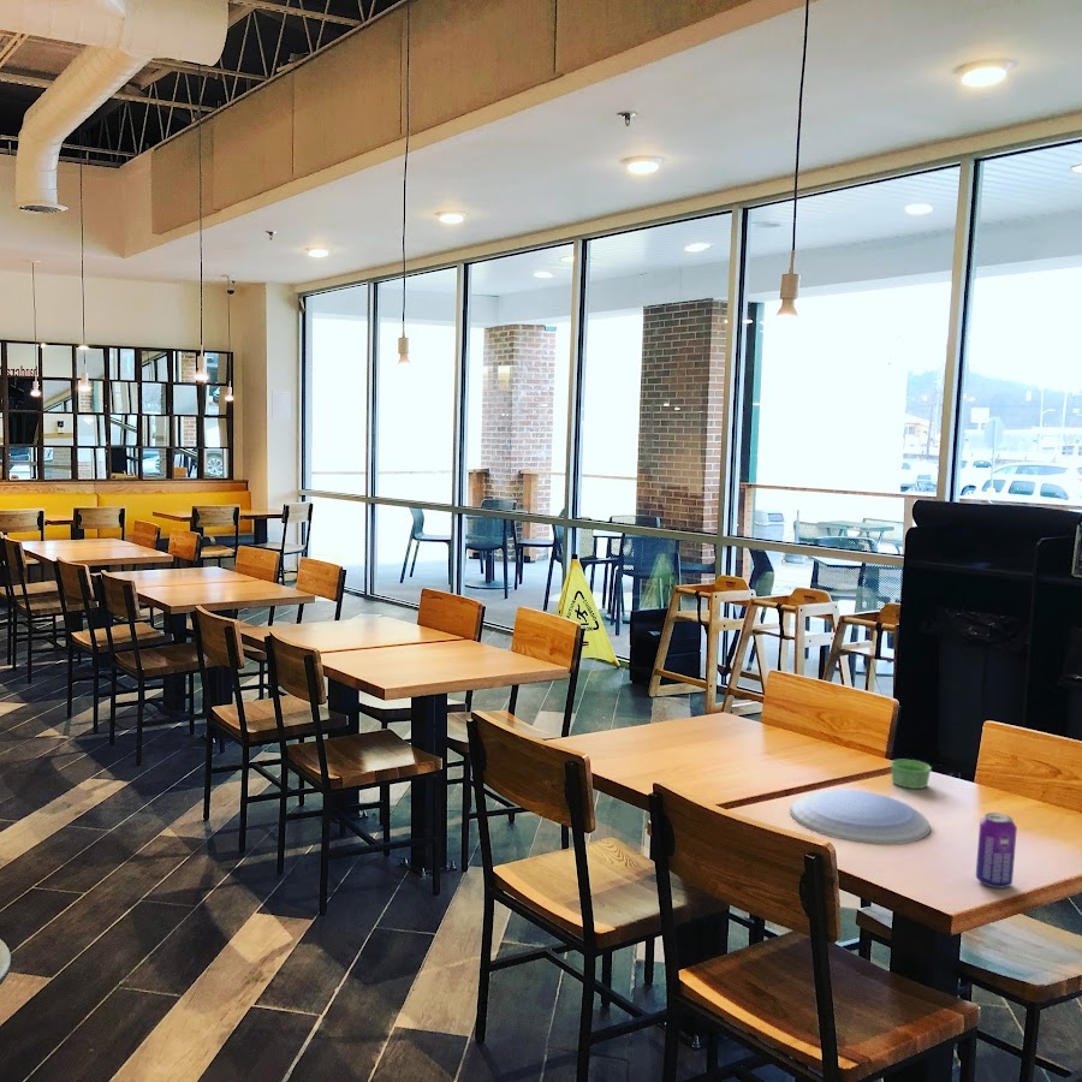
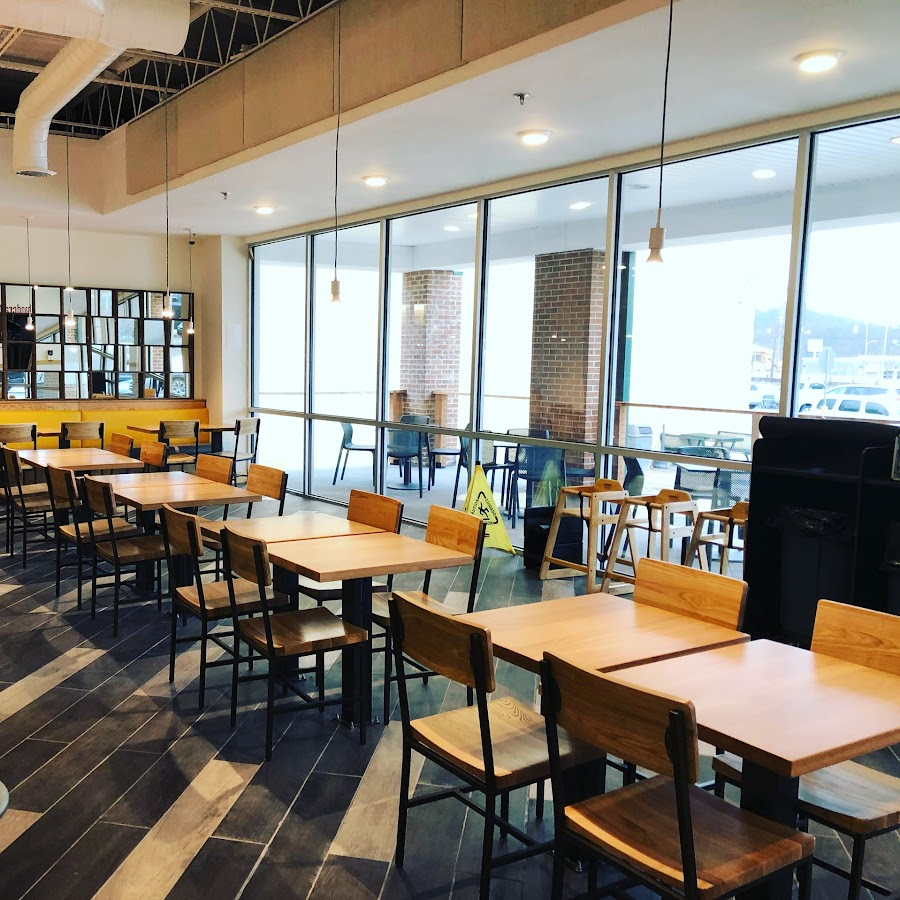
- plate [790,789,932,845]
- beverage can [975,812,1018,890]
- ramekin [890,759,933,790]
